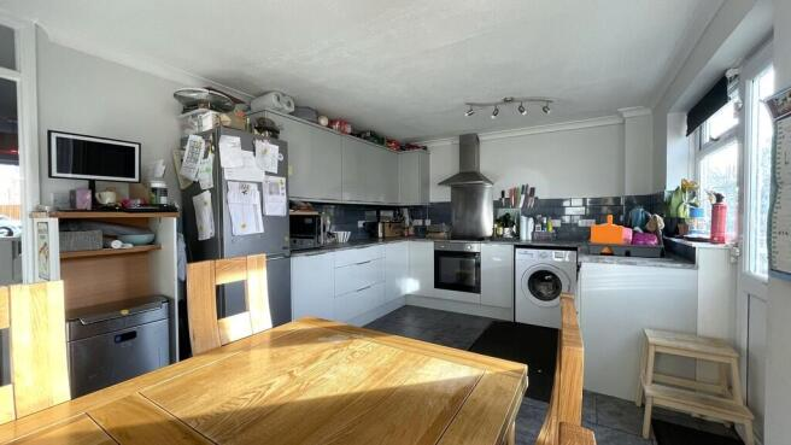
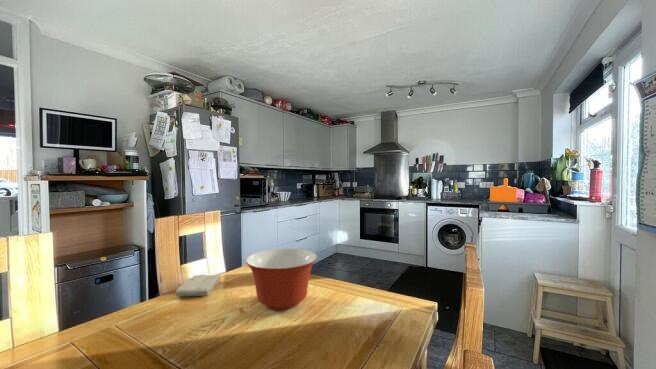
+ mixing bowl [245,248,318,311]
+ washcloth [174,273,222,297]
